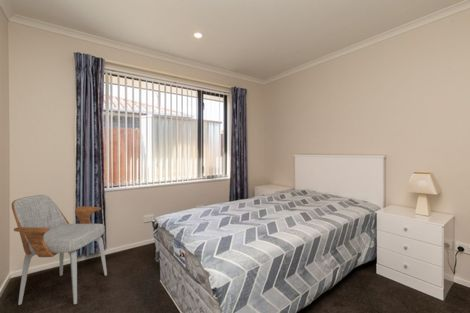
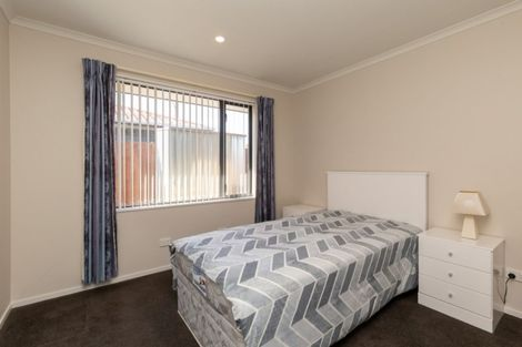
- armchair [11,194,108,306]
